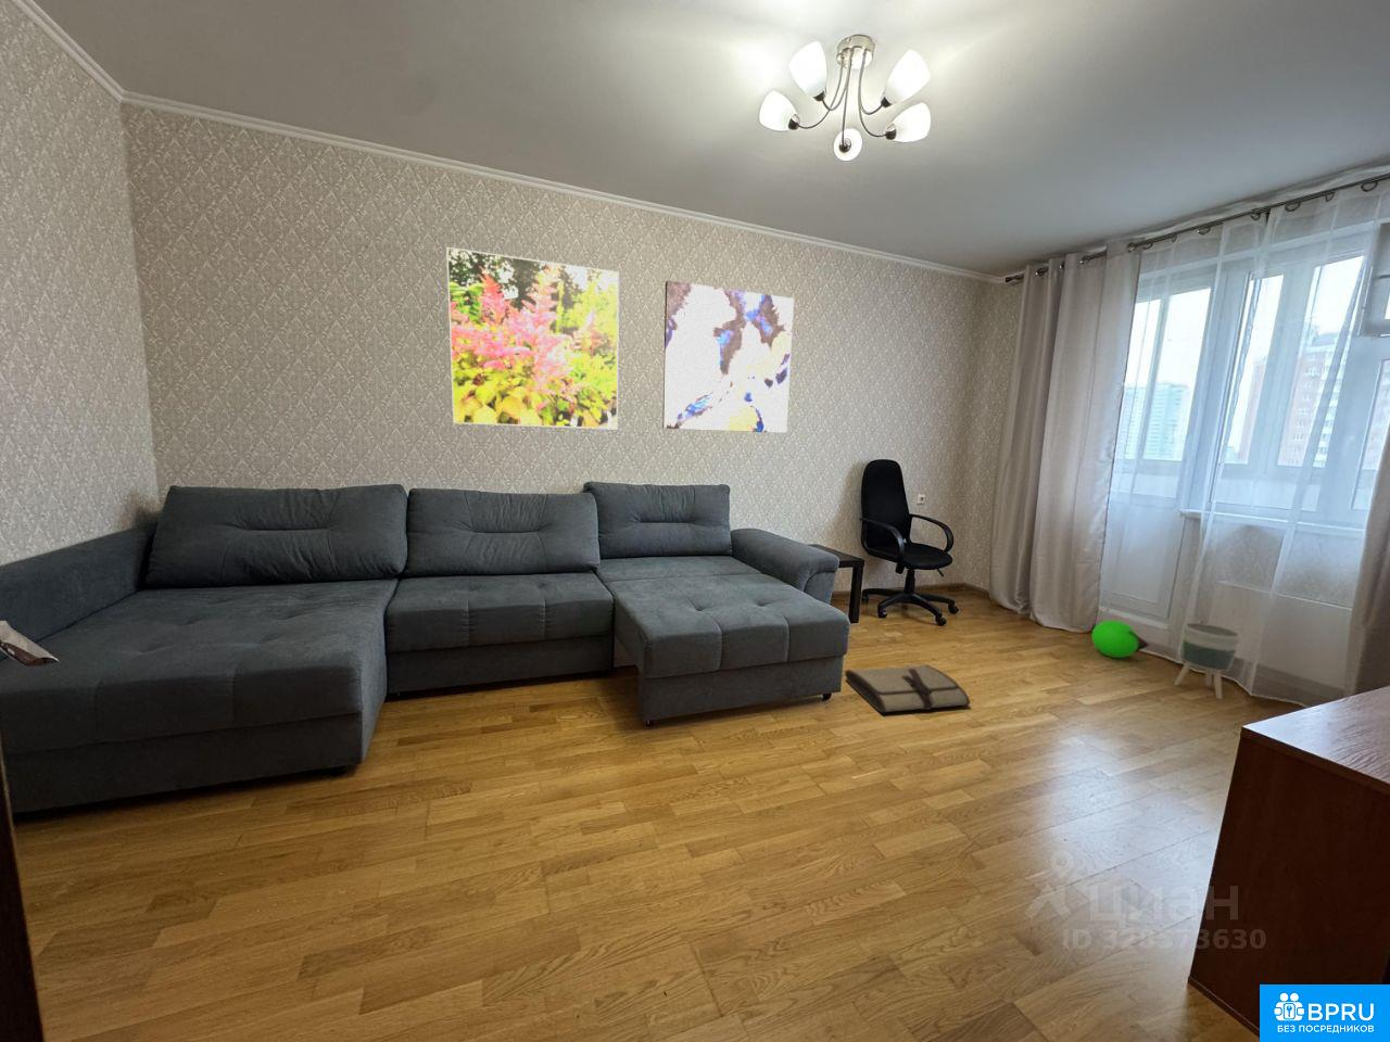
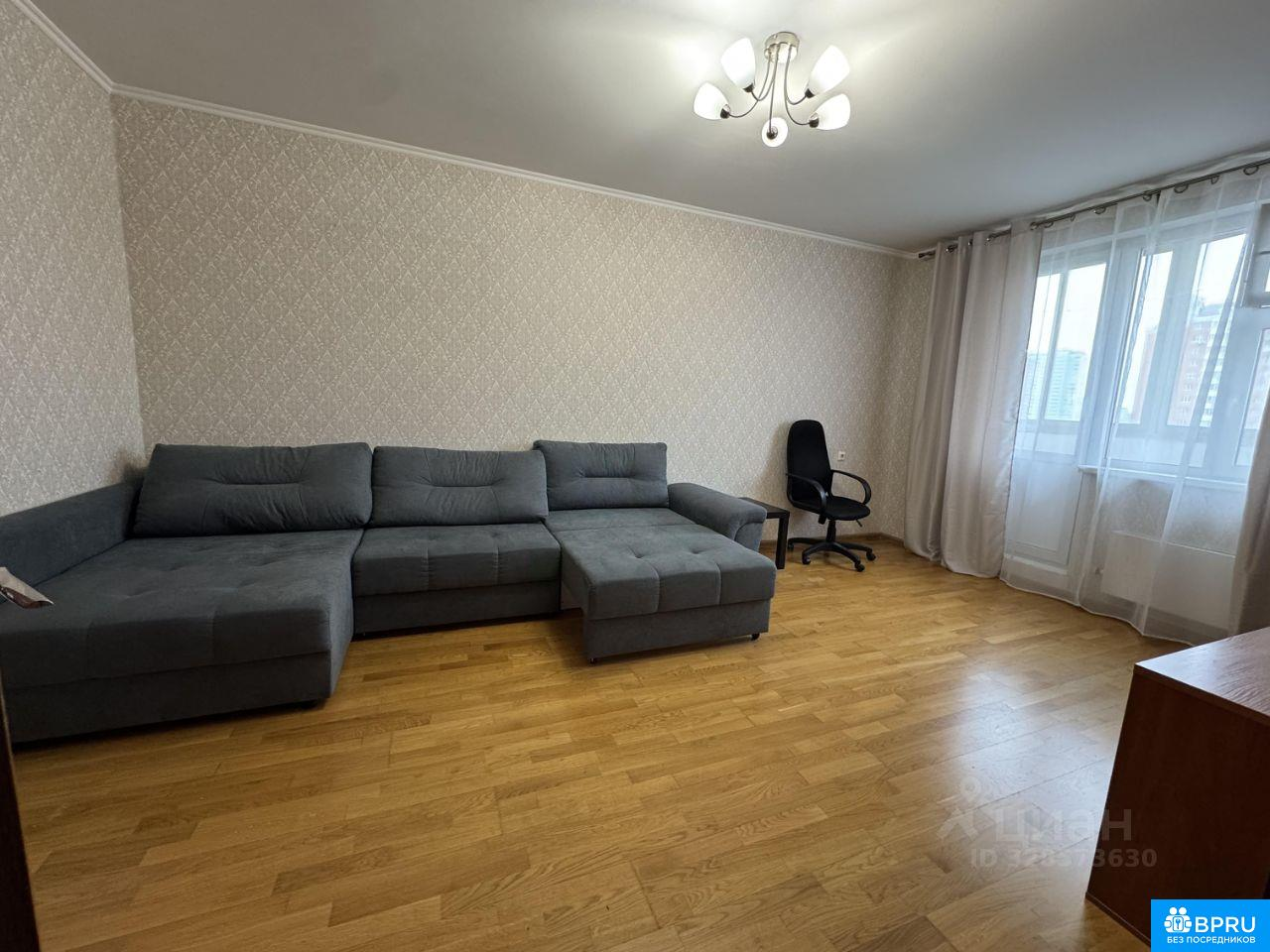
- wall art [661,279,795,435]
- tool roll [844,664,971,714]
- ball [1090,620,1151,659]
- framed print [445,246,621,430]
- planter [1173,622,1243,701]
